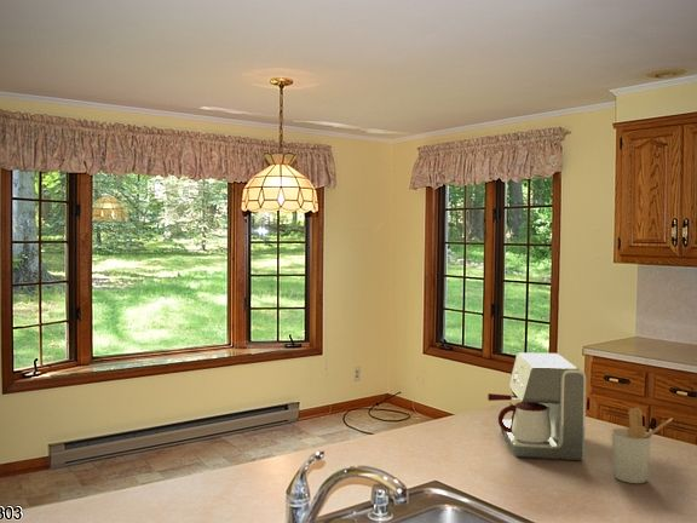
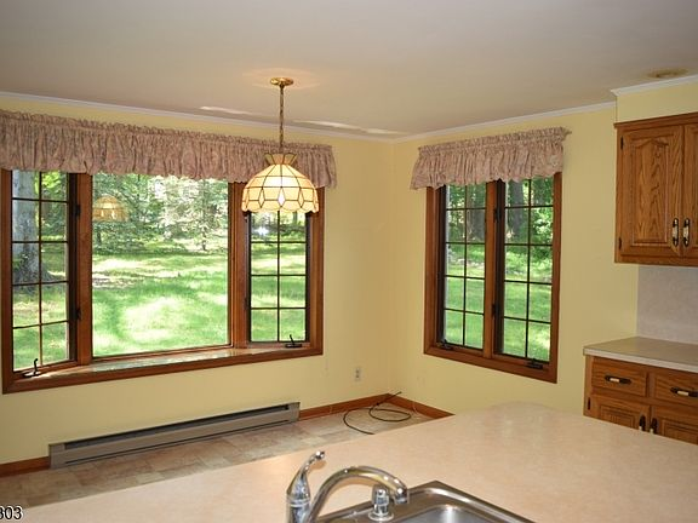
- utensil holder [611,407,674,484]
- coffee maker [486,352,587,461]
